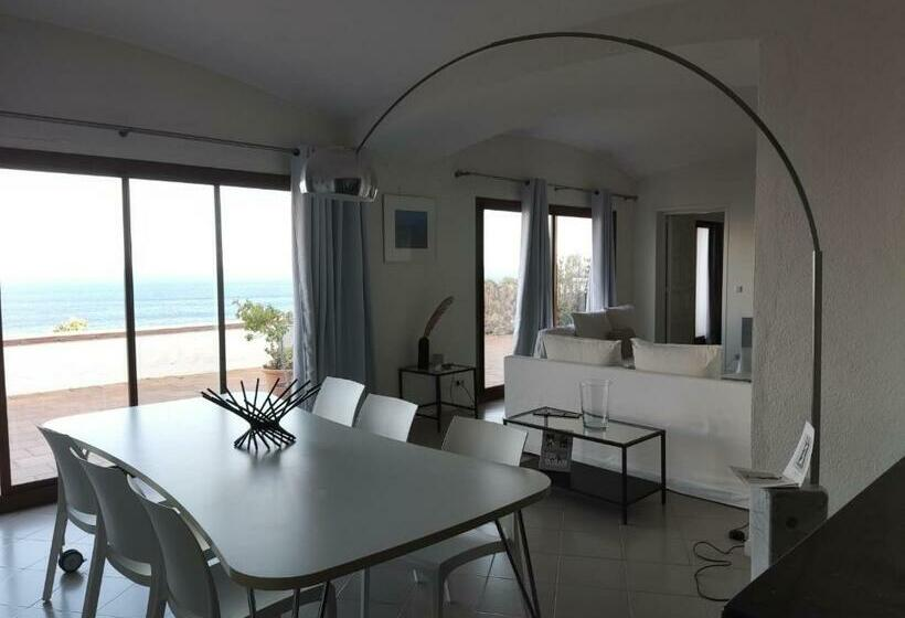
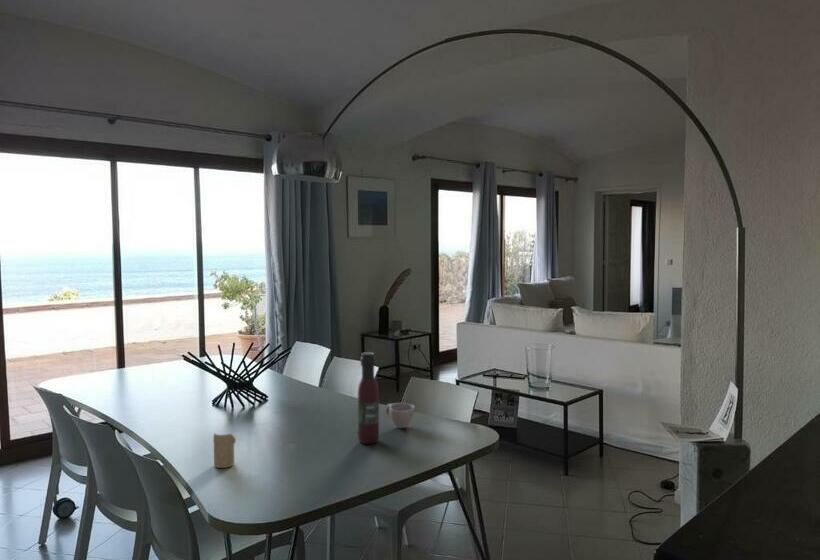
+ wine bottle [357,351,380,445]
+ cup [384,402,416,429]
+ candle [212,432,237,469]
